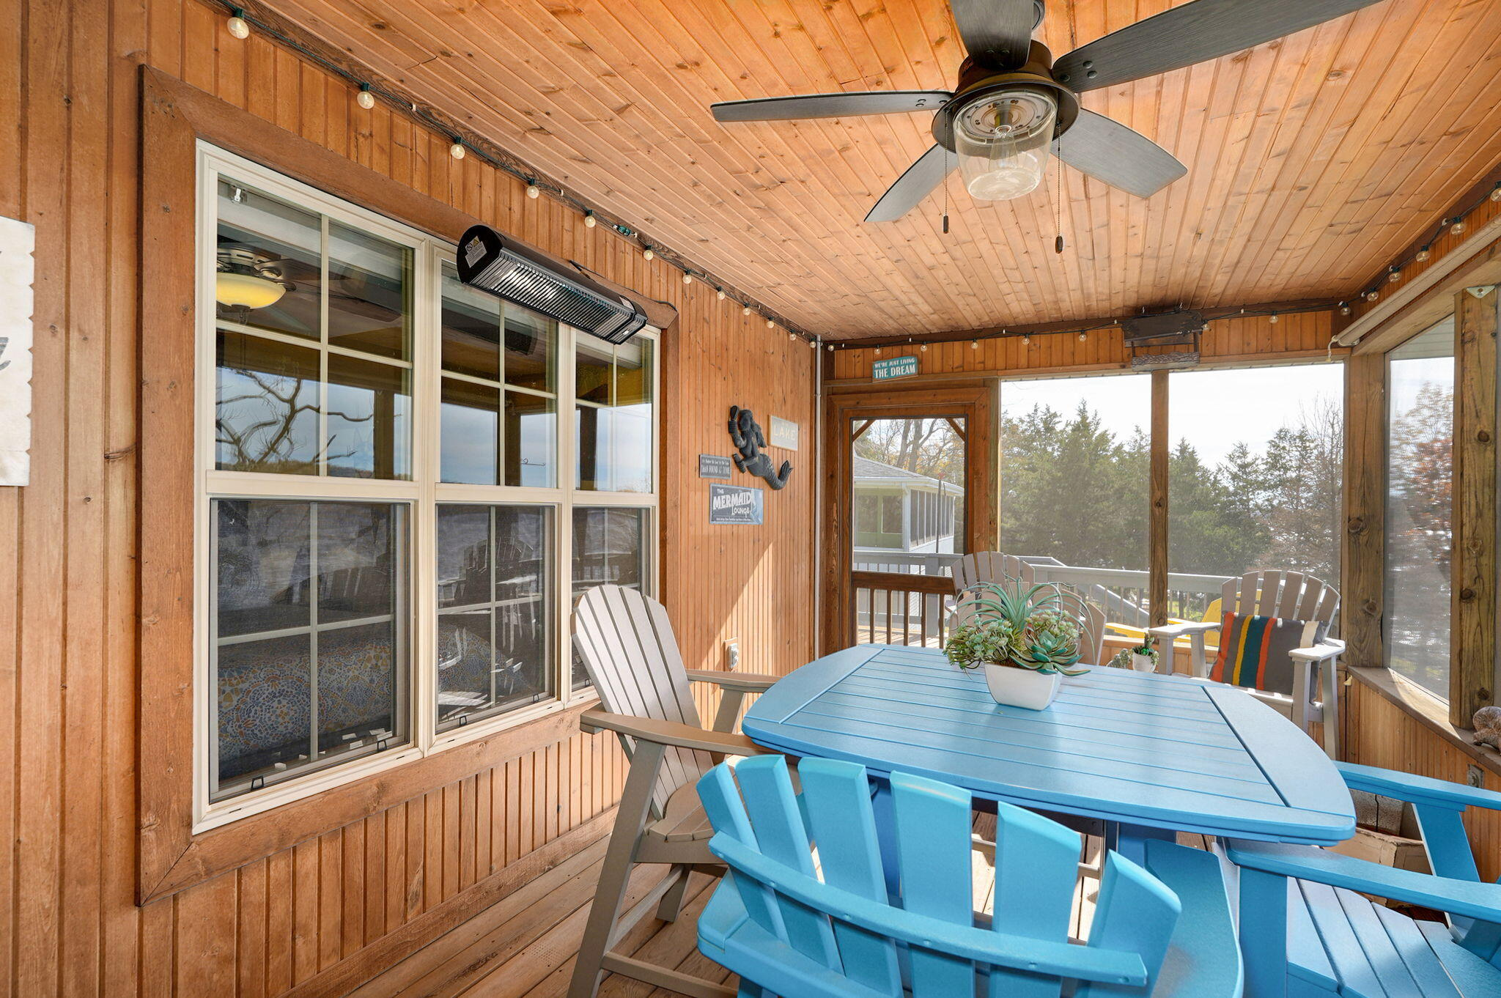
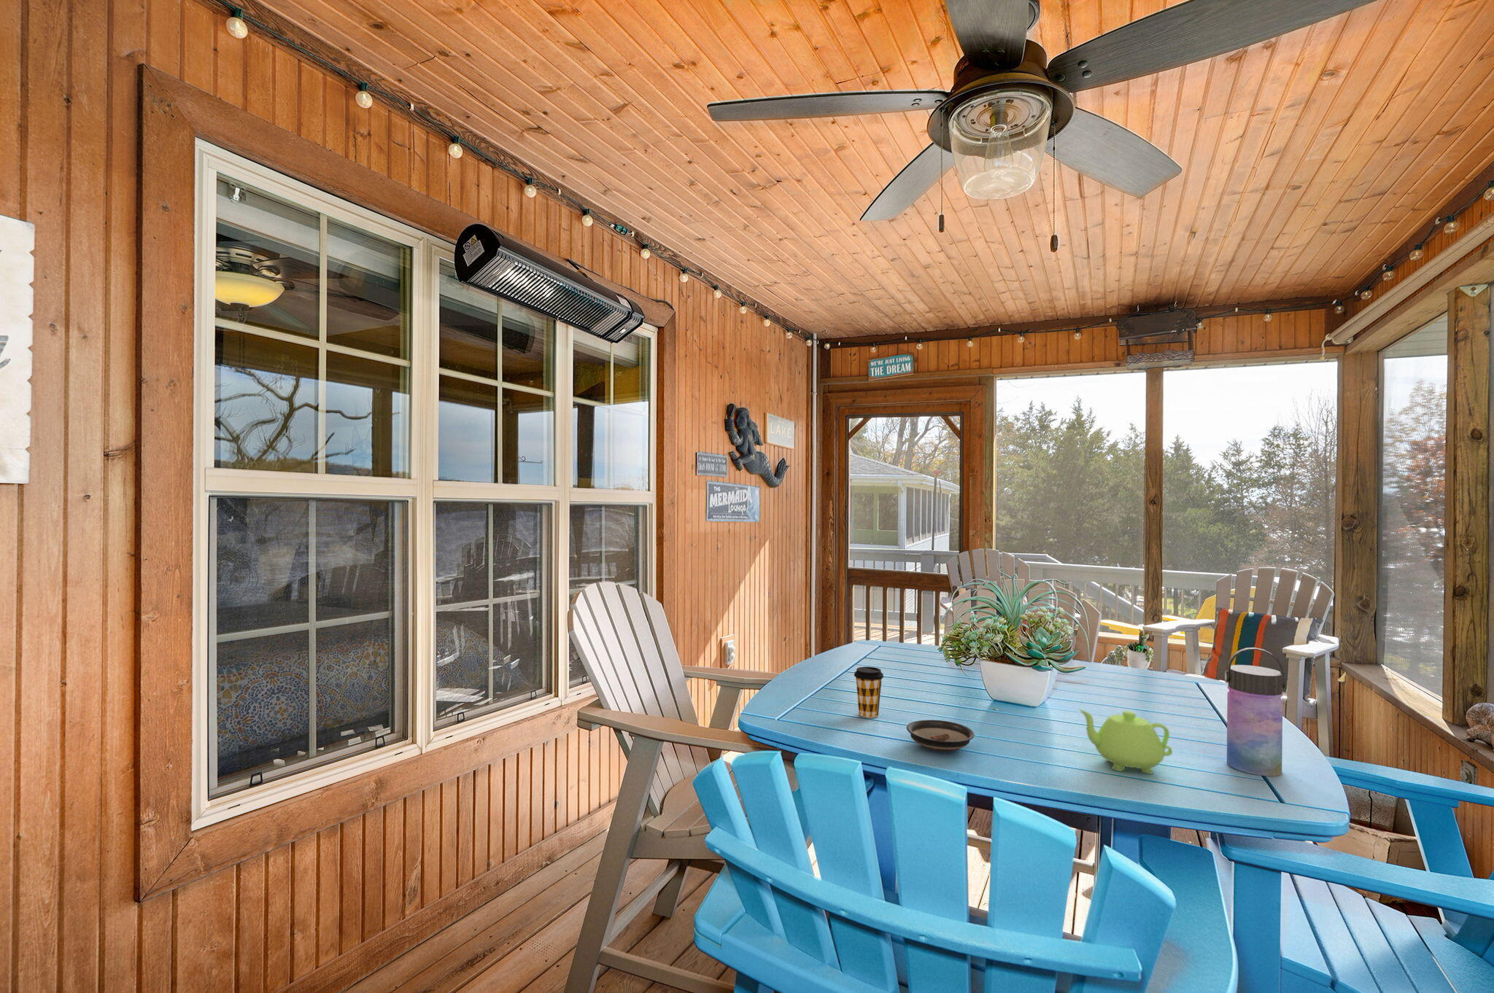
+ coffee cup [853,666,884,719]
+ teapot [1078,708,1173,775]
+ saucer [905,719,975,751]
+ water bottle [1224,647,1286,777]
